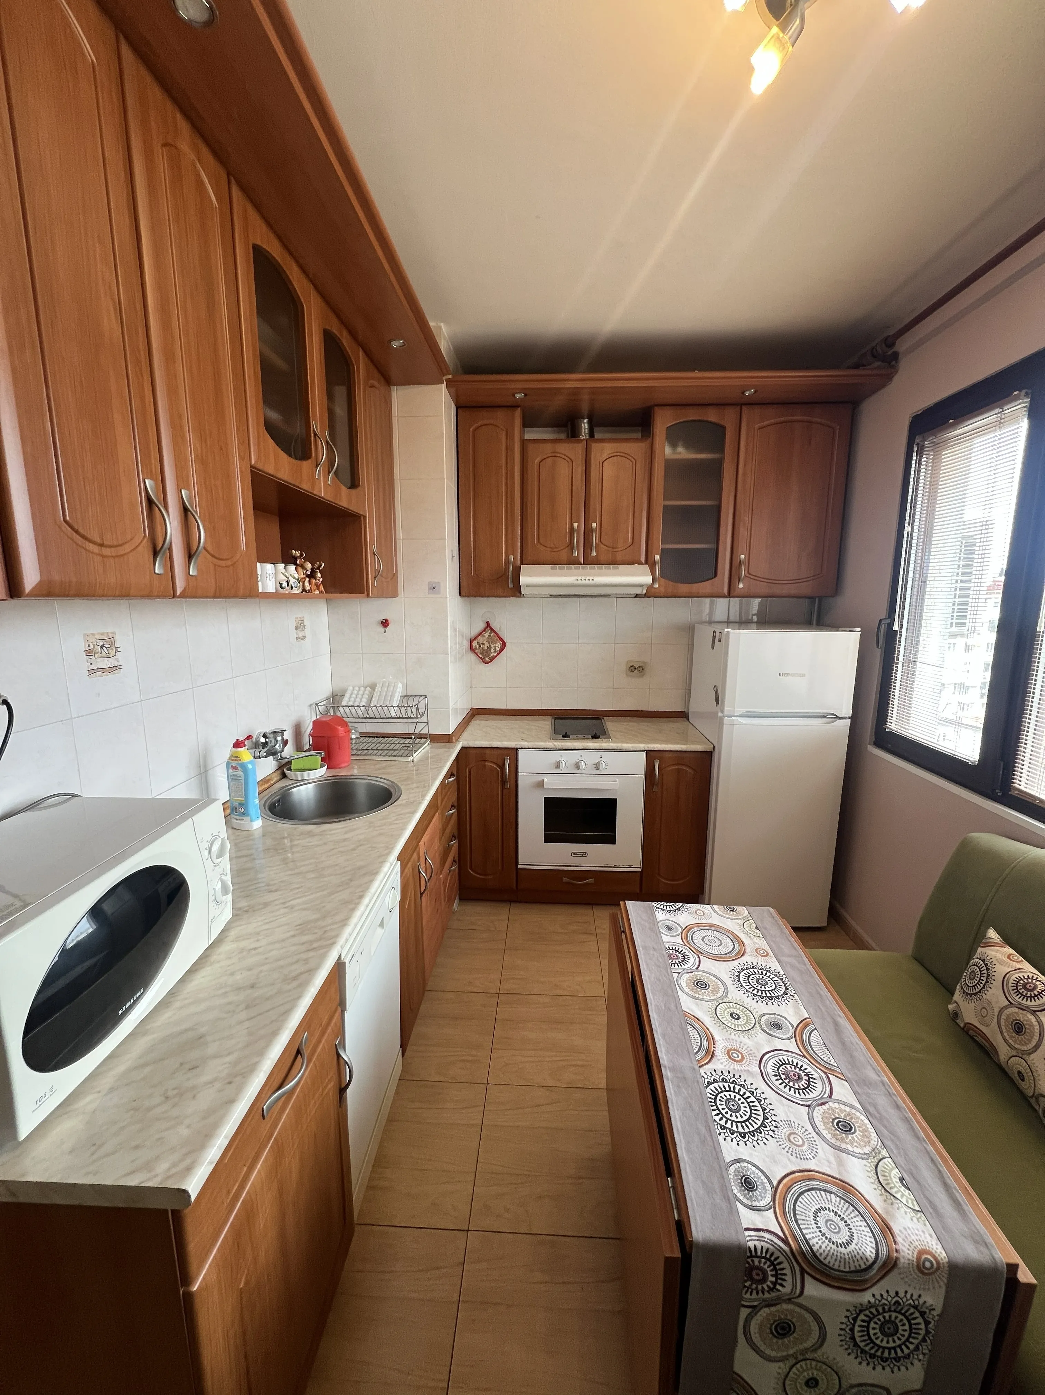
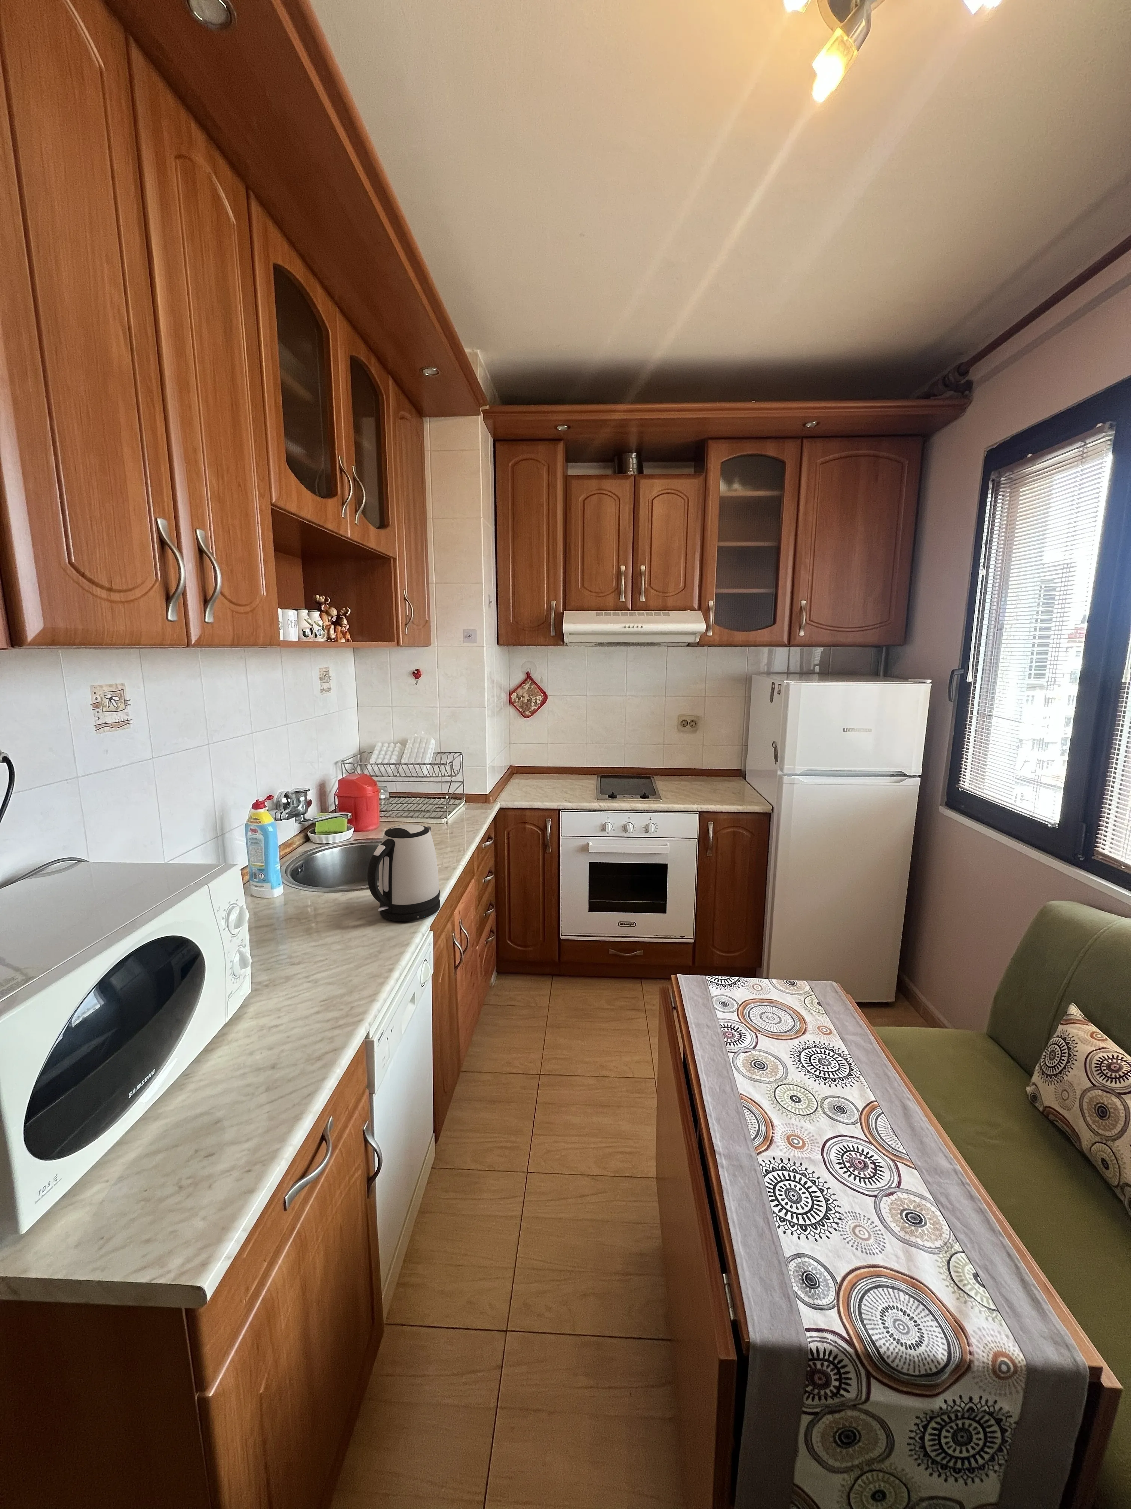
+ kettle [367,823,441,922]
